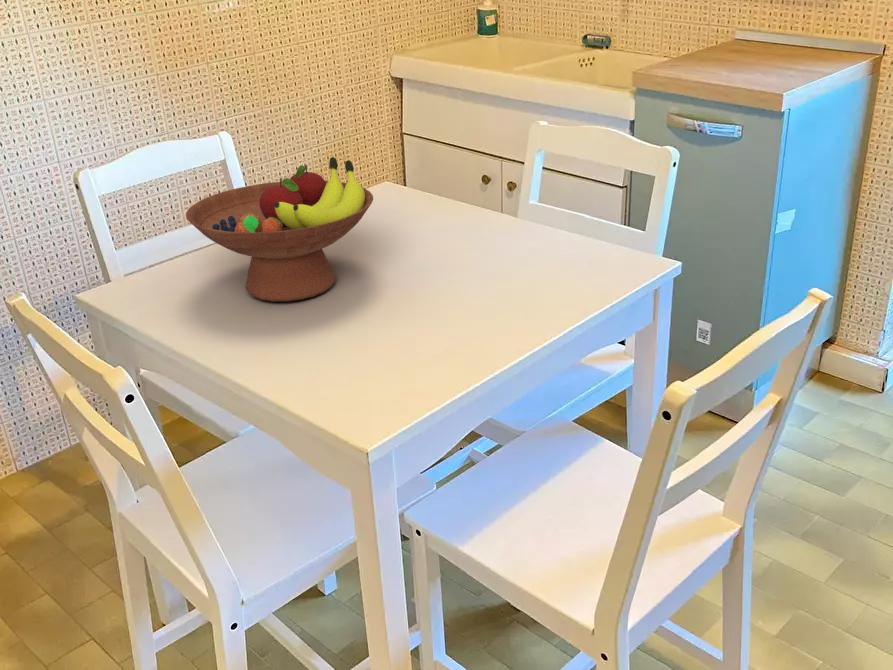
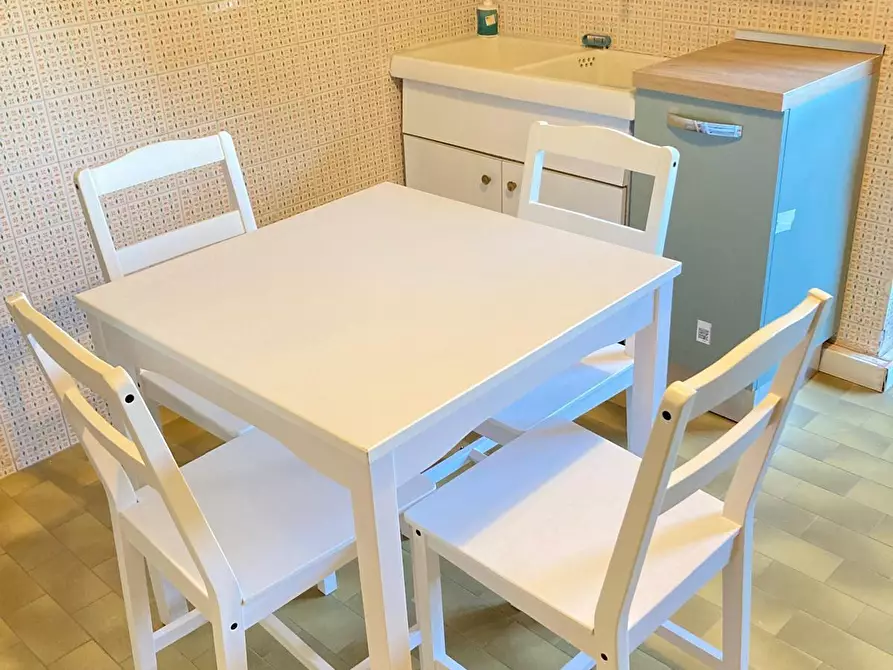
- fruit bowl [185,157,374,302]
